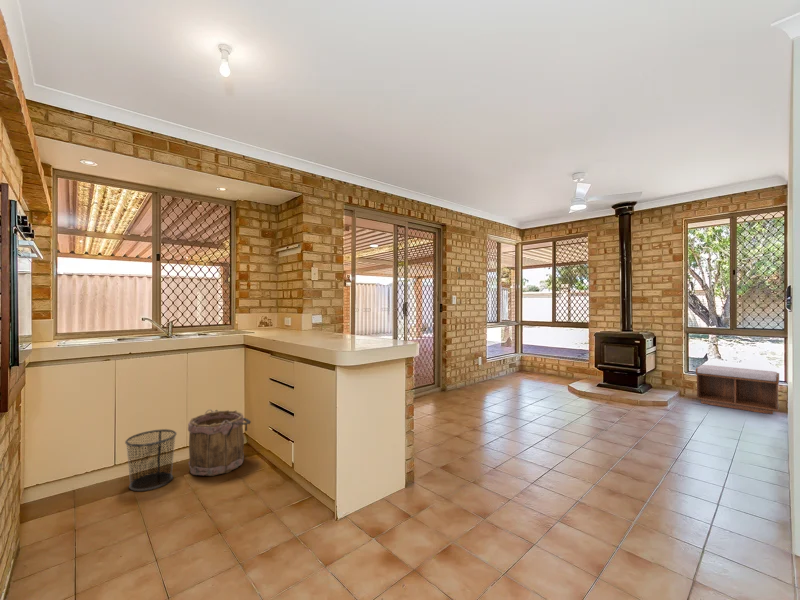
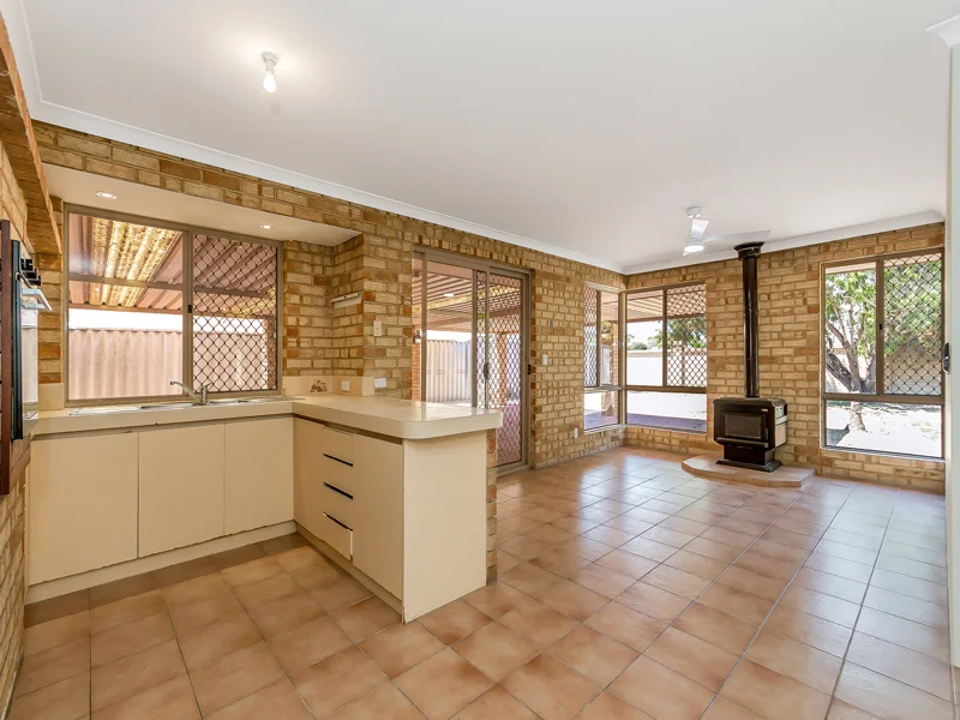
- bench [695,364,780,415]
- waste bin [124,428,178,492]
- bucket [187,408,252,477]
